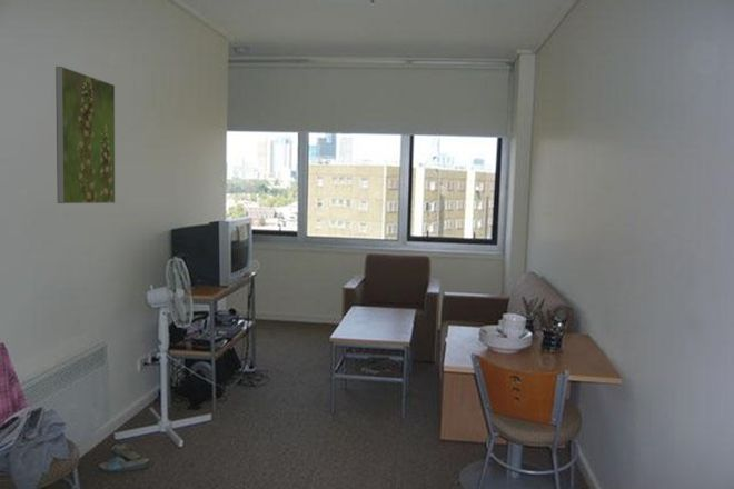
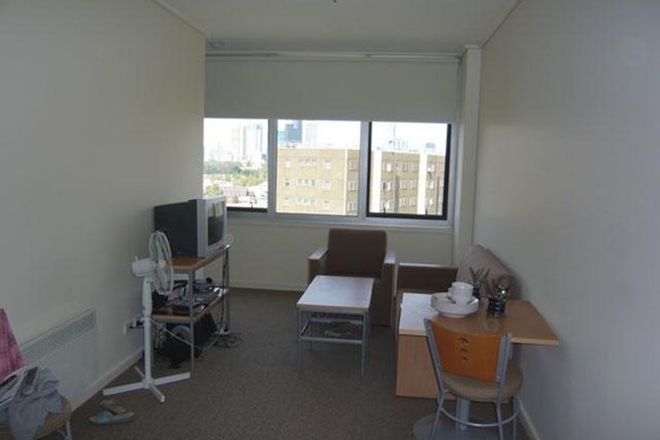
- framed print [54,66,116,204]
